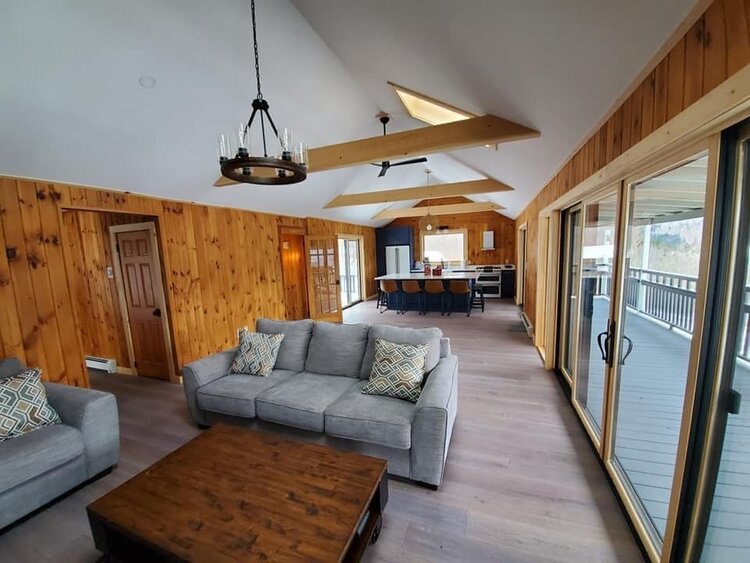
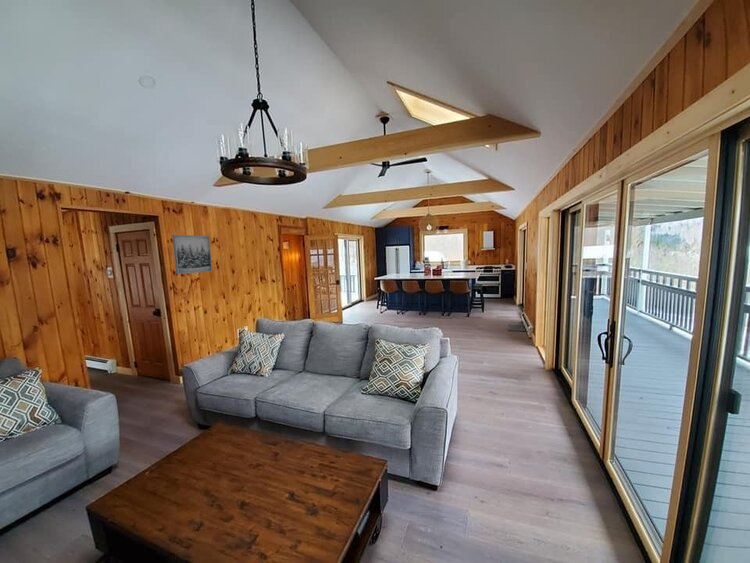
+ wall art [171,234,213,275]
